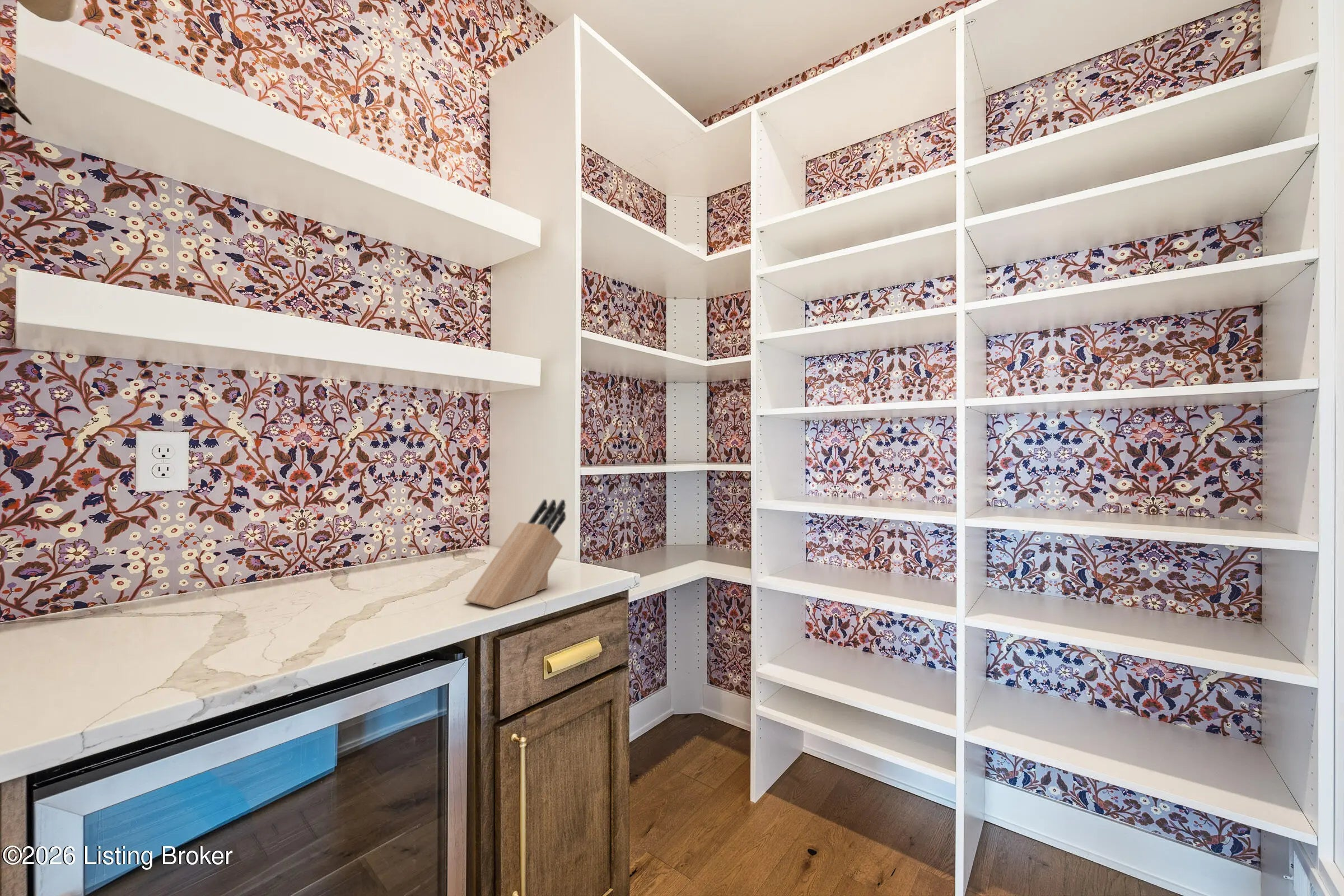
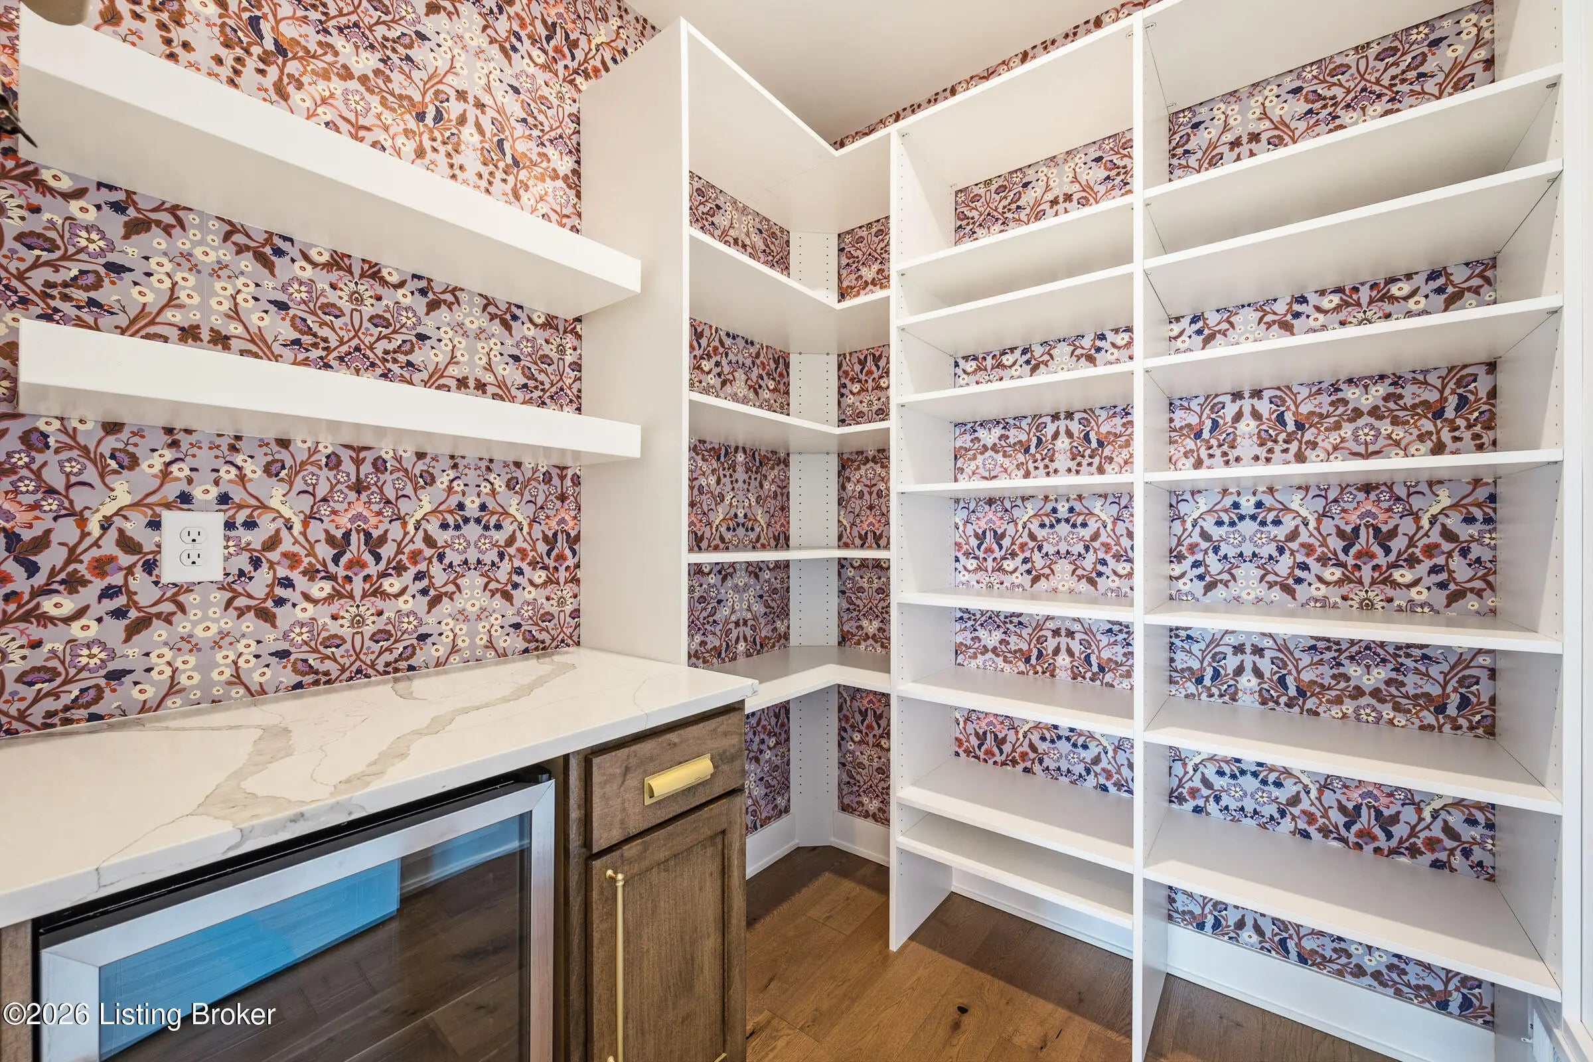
- knife block [464,498,566,609]
